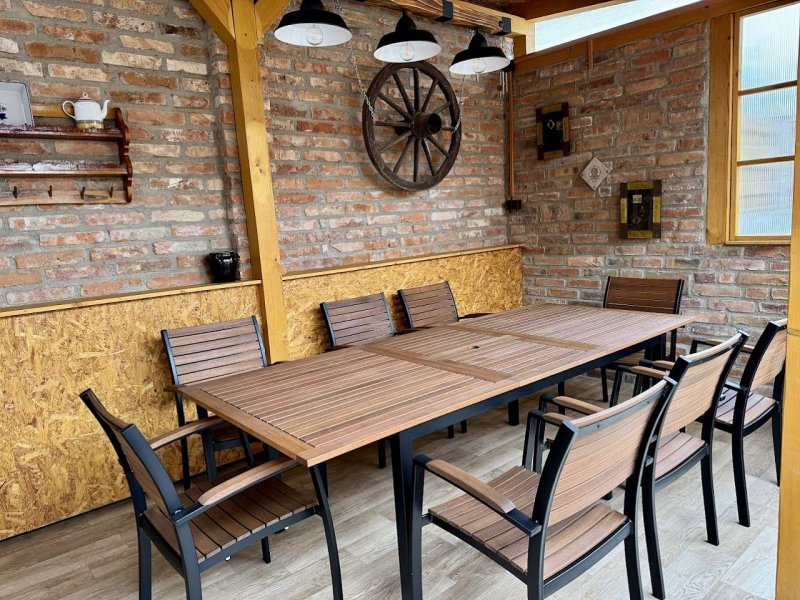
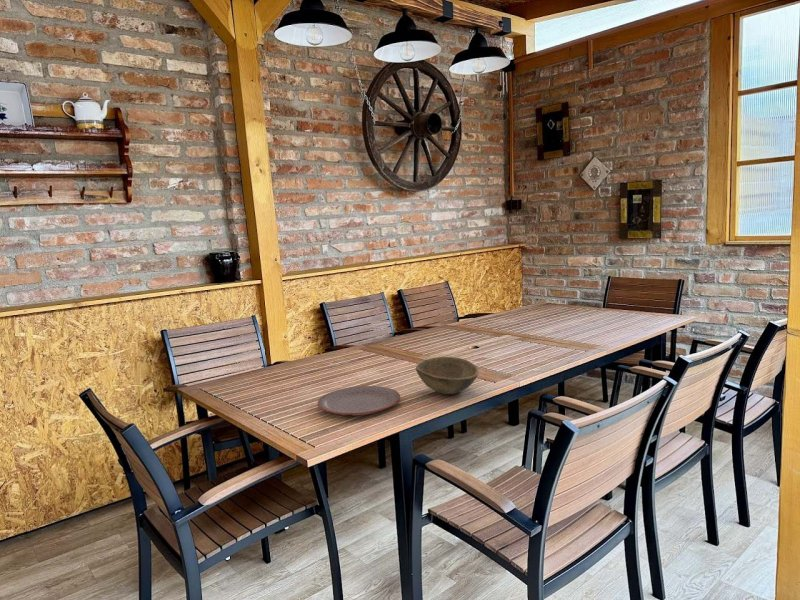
+ bowl [415,356,480,395]
+ plate [317,385,401,416]
